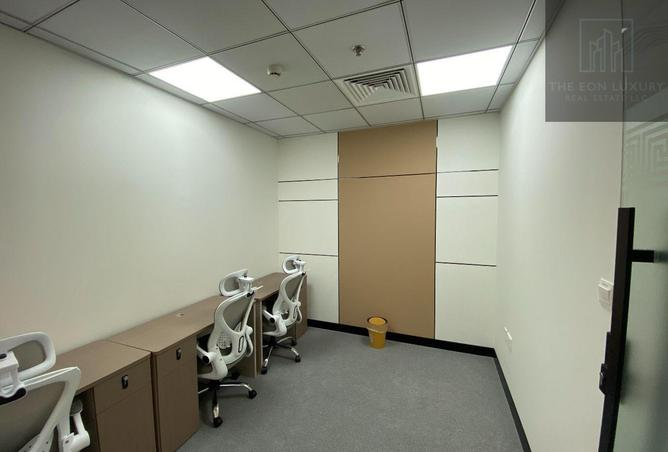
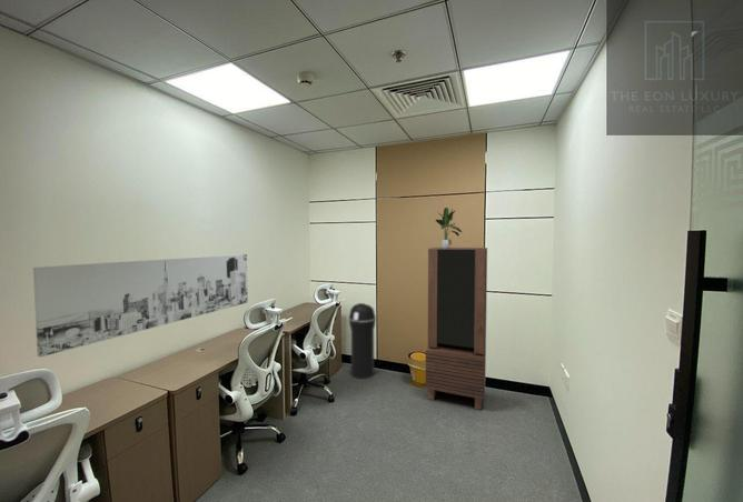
+ potted plant [434,207,463,248]
+ wall art [32,253,249,359]
+ bookcase [425,247,488,411]
+ trash can [348,302,377,380]
